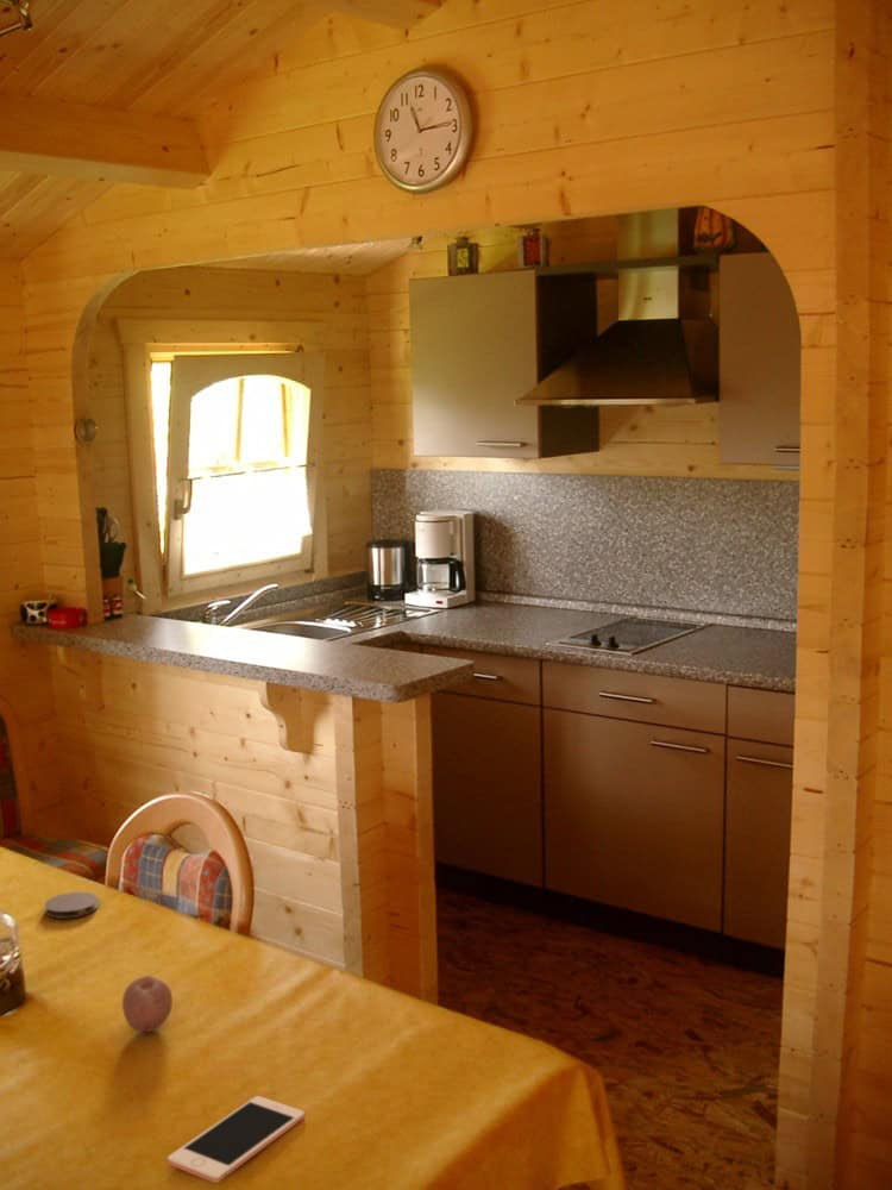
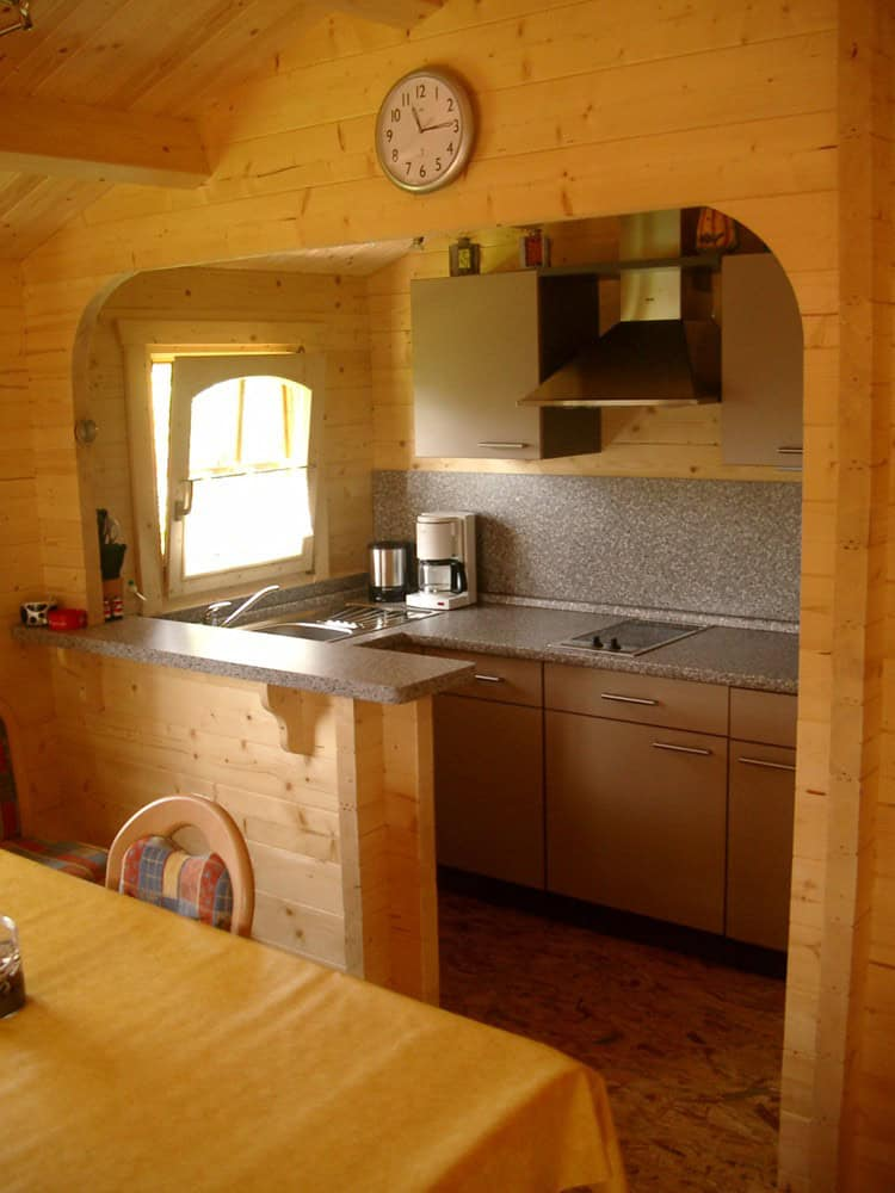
- coaster [44,891,100,920]
- fruit [121,975,174,1033]
- cell phone [167,1095,306,1184]
